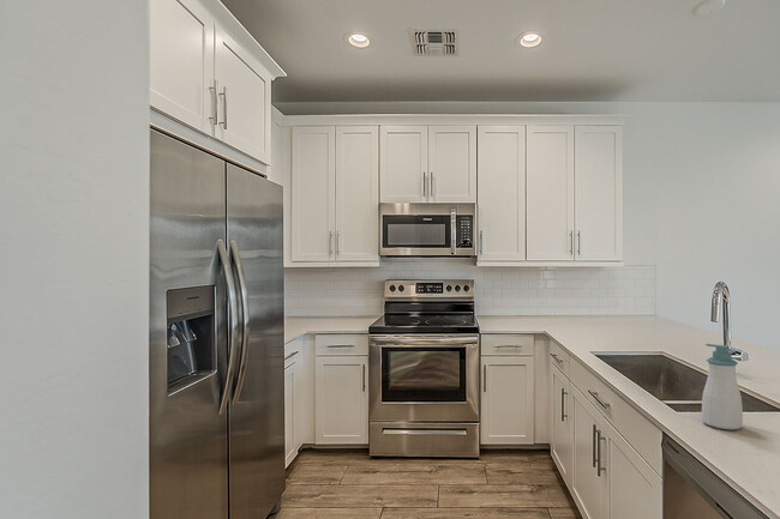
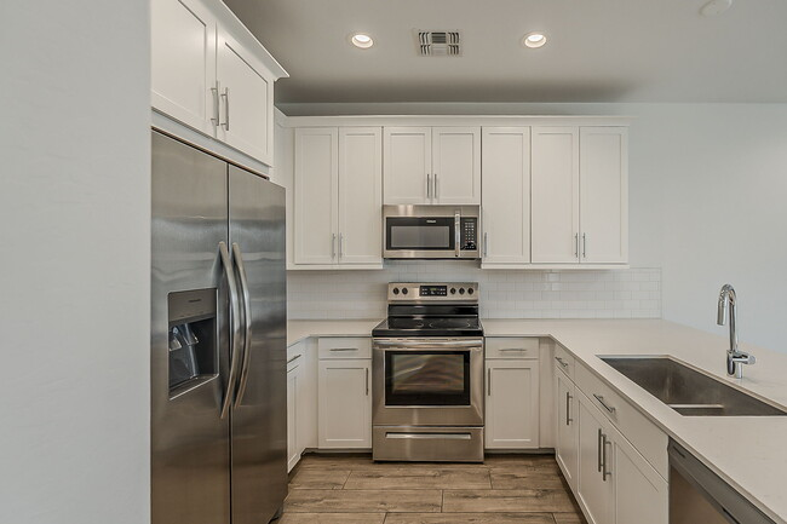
- soap bottle [701,343,744,430]
